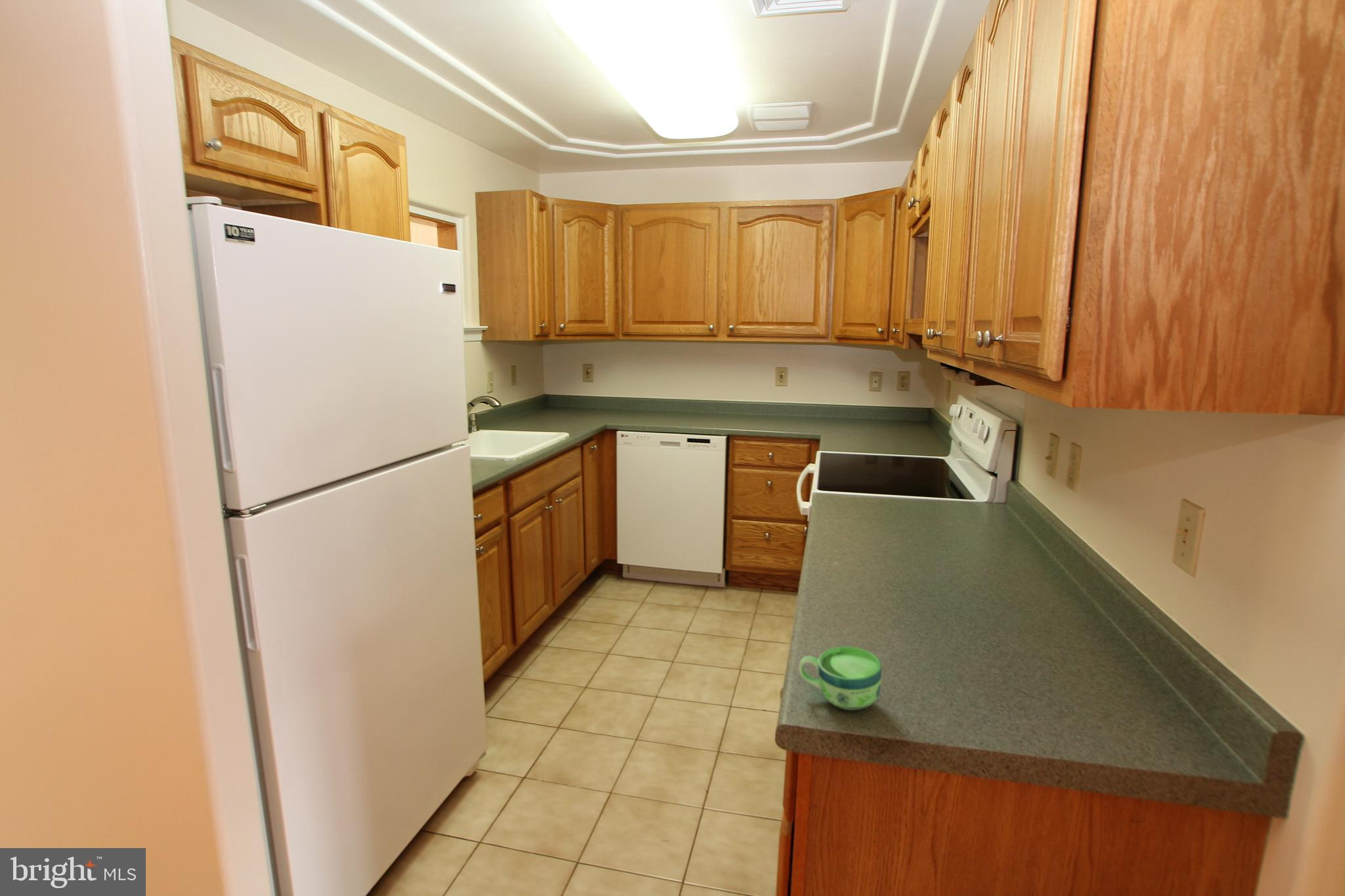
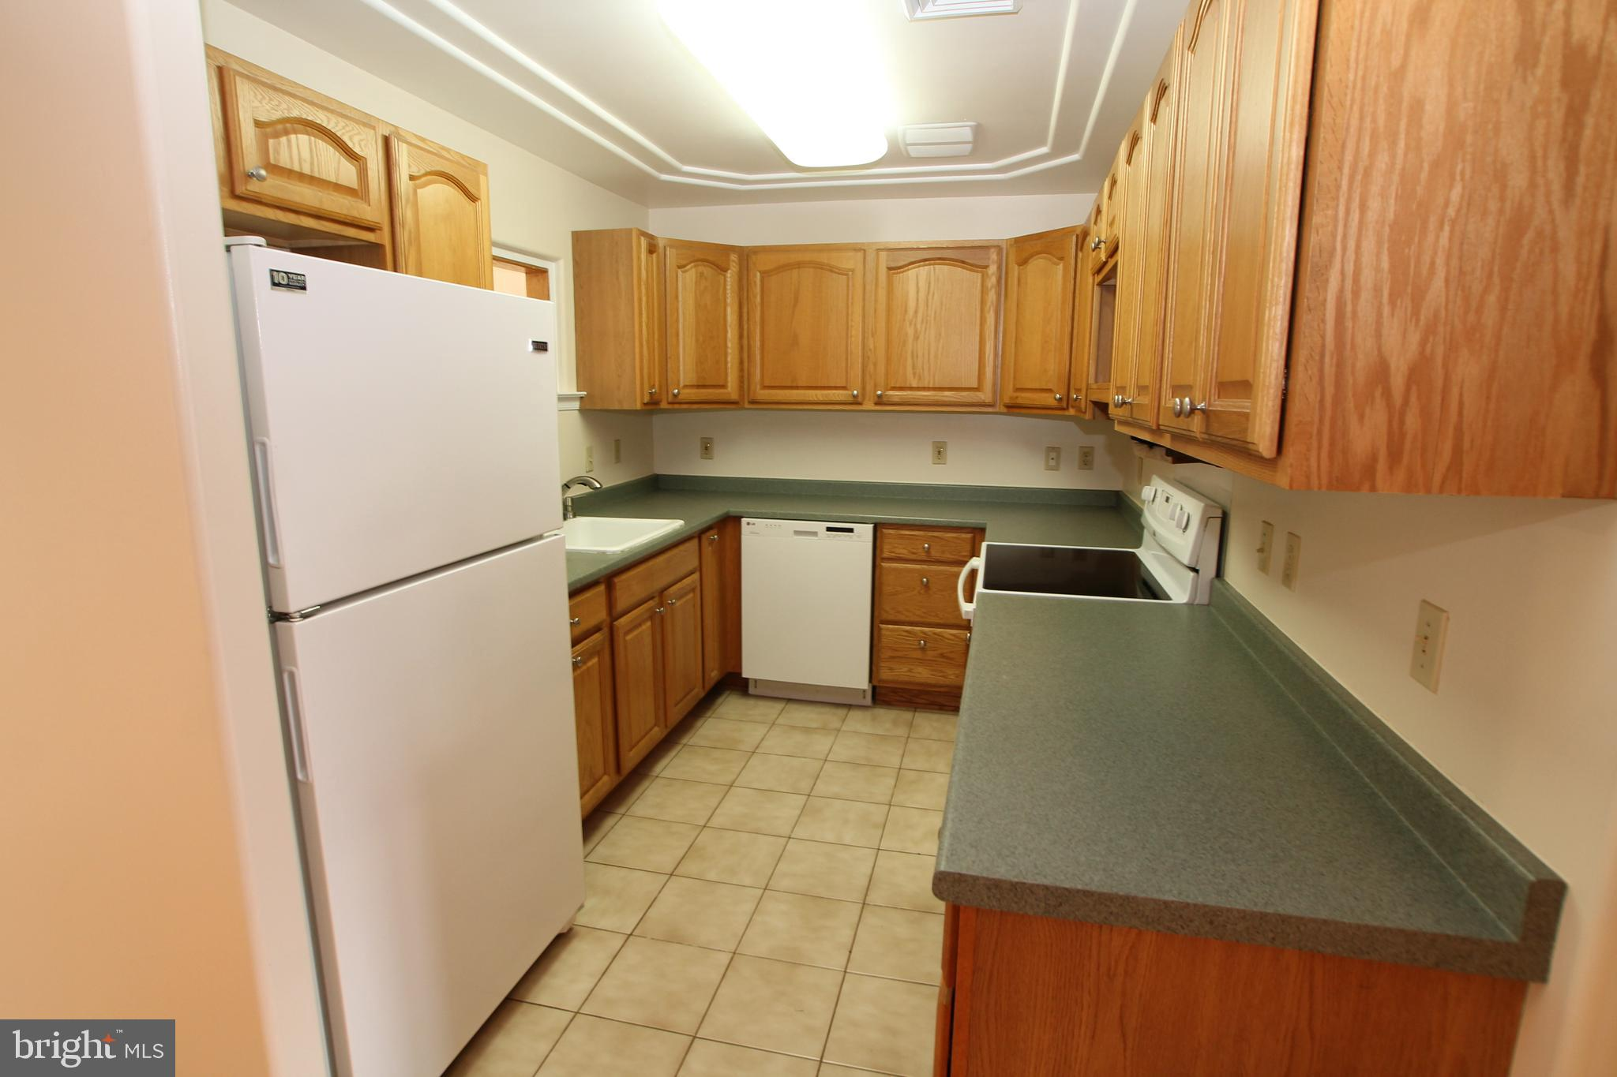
- cup [798,646,882,711]
